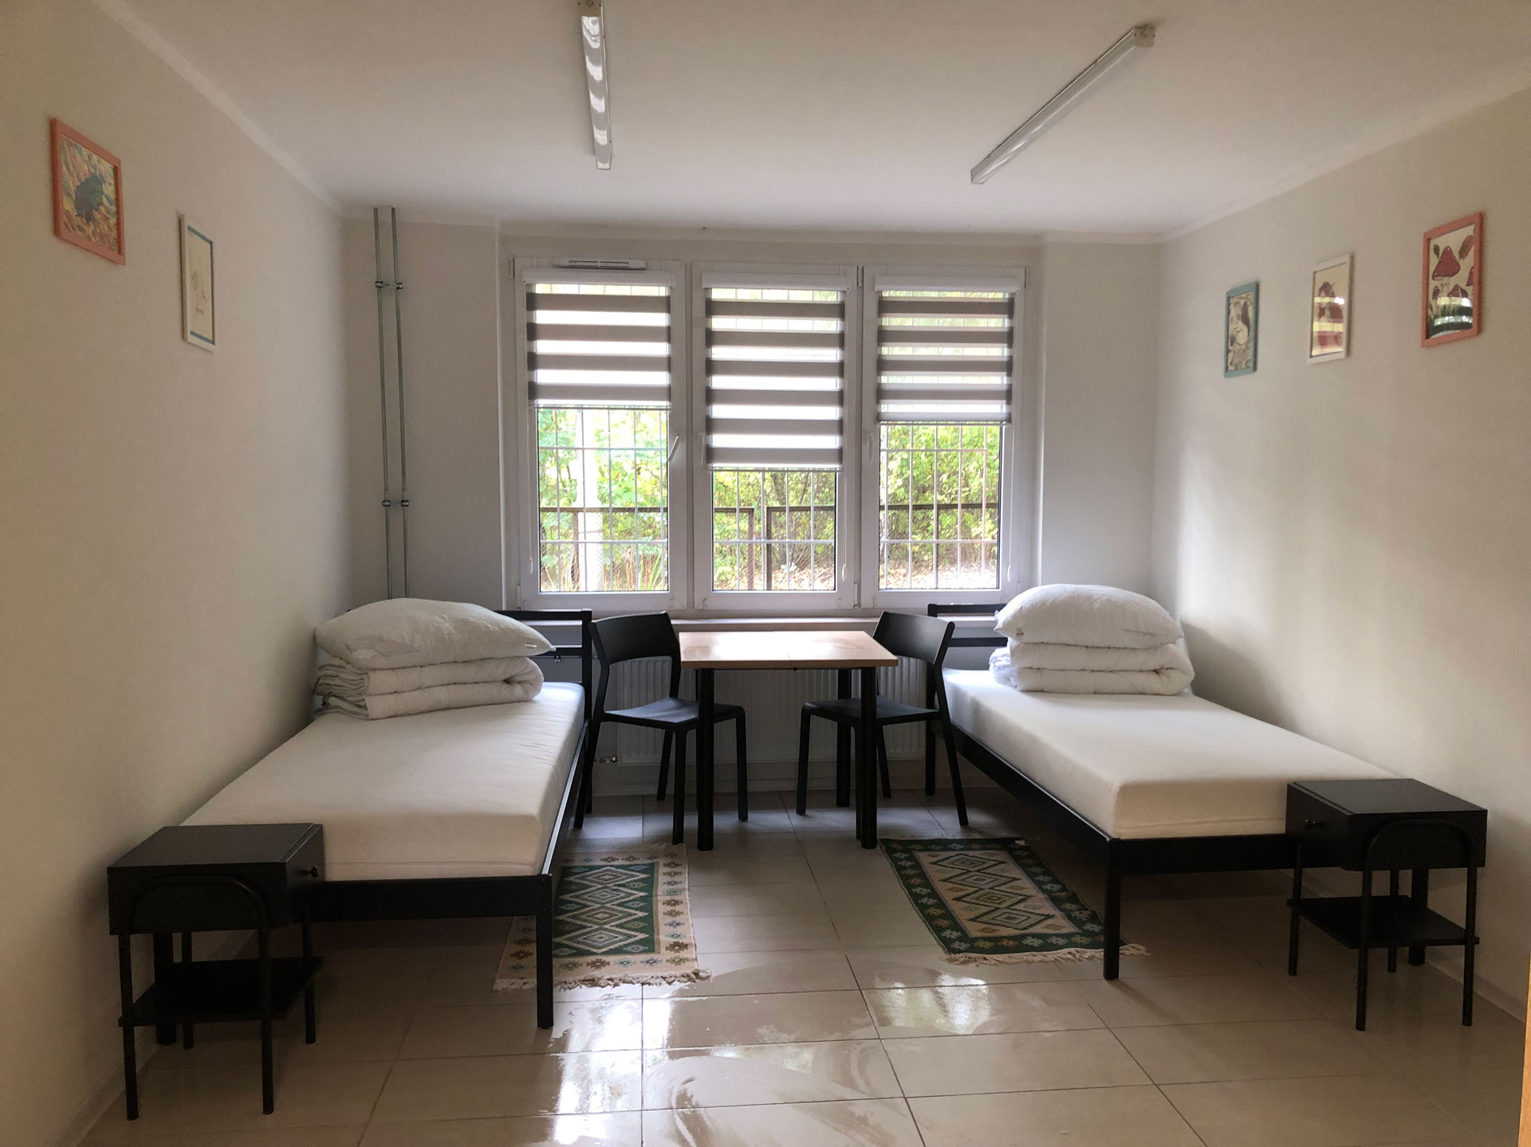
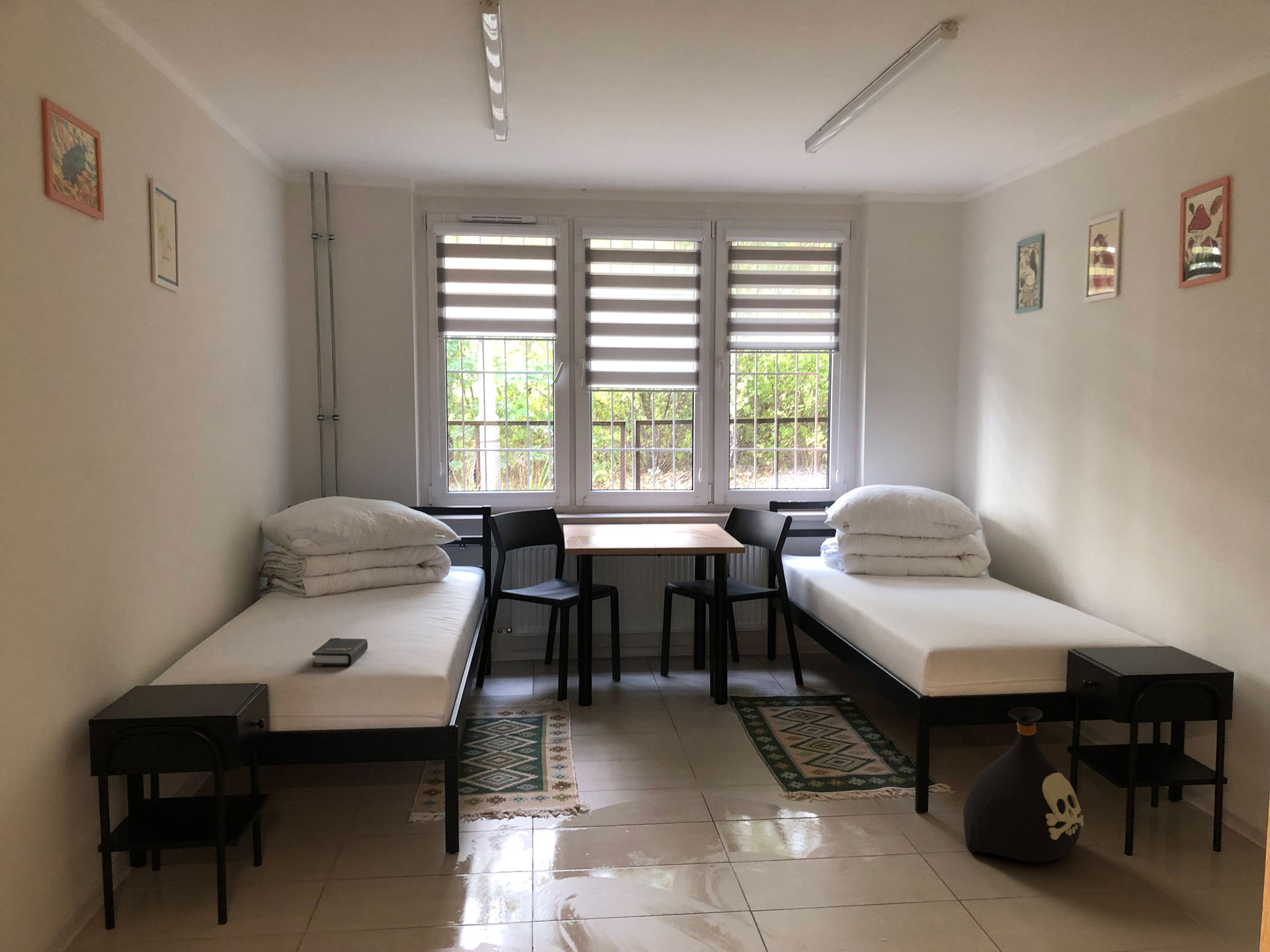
+ bag [963,706,1084,863]
+ hardback book [312,637,368,667]
